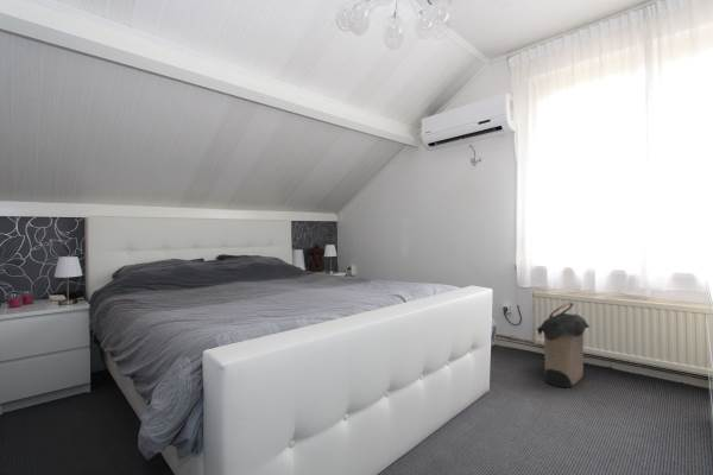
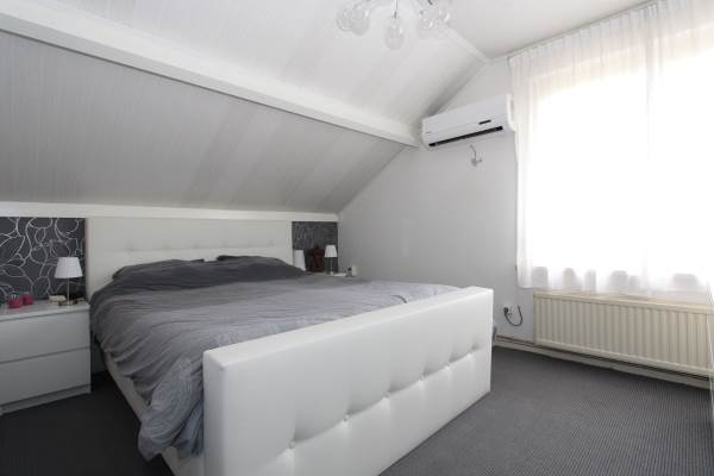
- laundry hamper [536,300,591,388]
